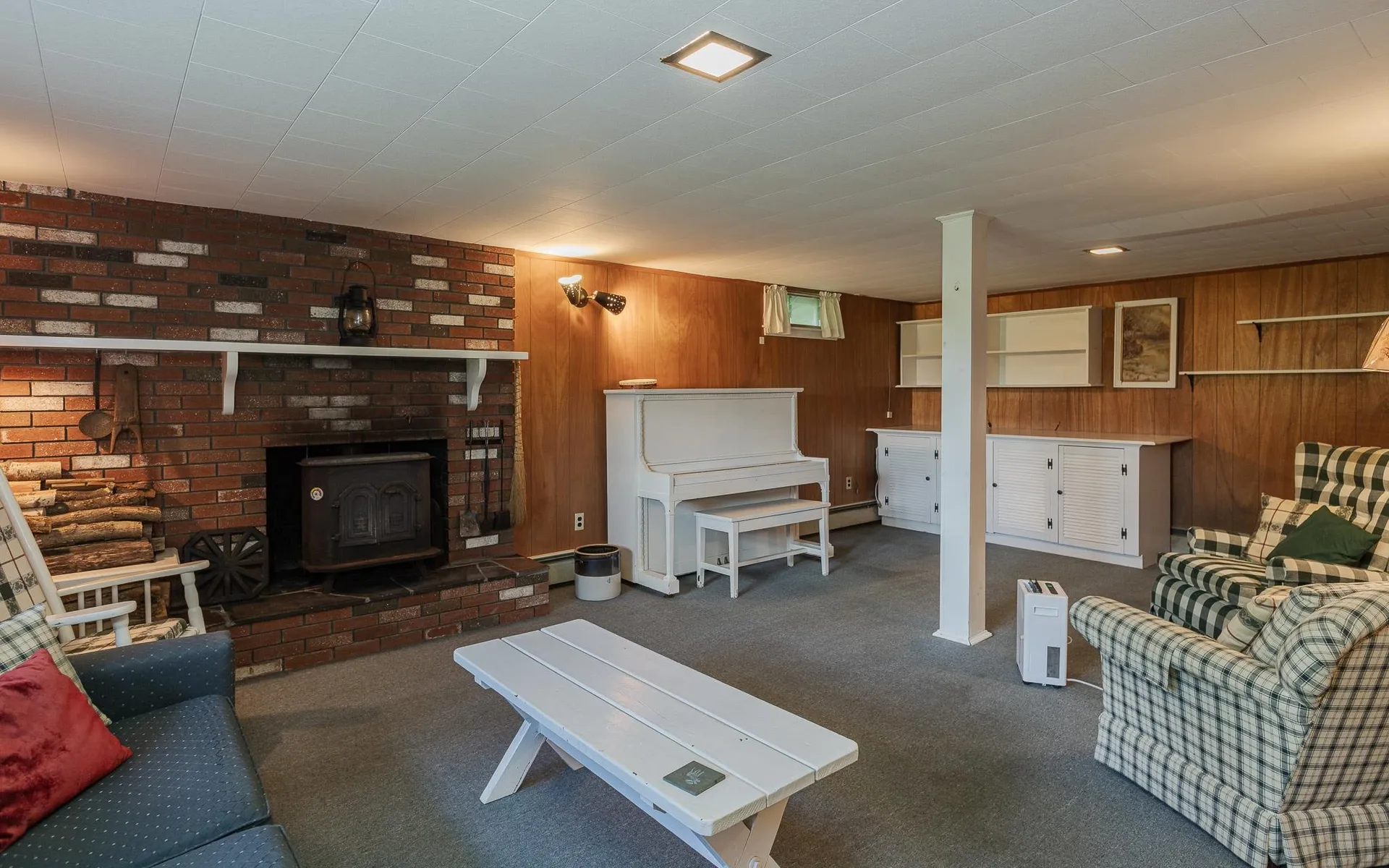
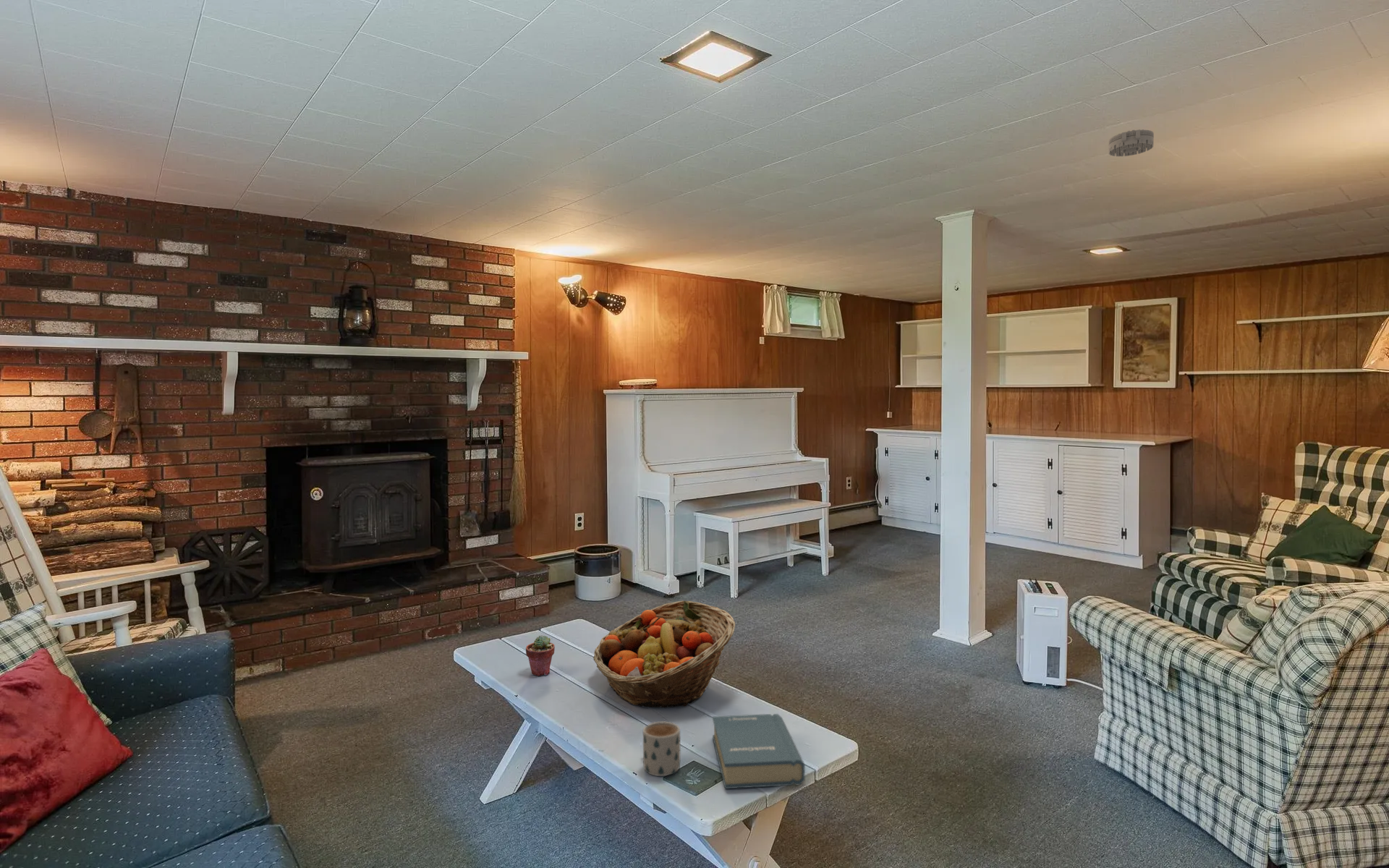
+ fruit basket [592,600,736,708]
+ smoke detector [1108,129,1155,157]
+ hardback book [712,713,805,789]
+ potted succulent [525,635,556,676]
+ mug [642,721,681,777]
